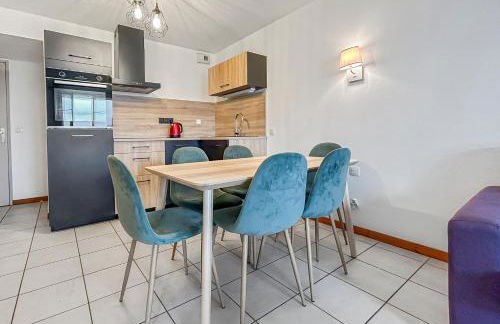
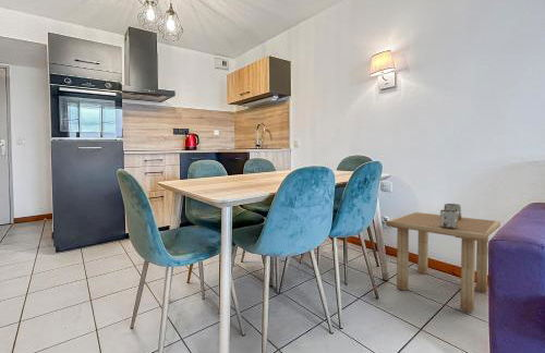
+ side table [385,203,501,314]
